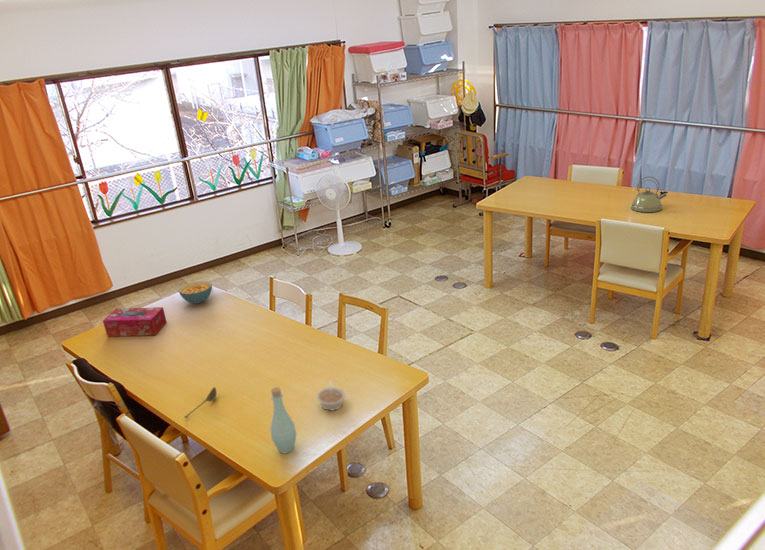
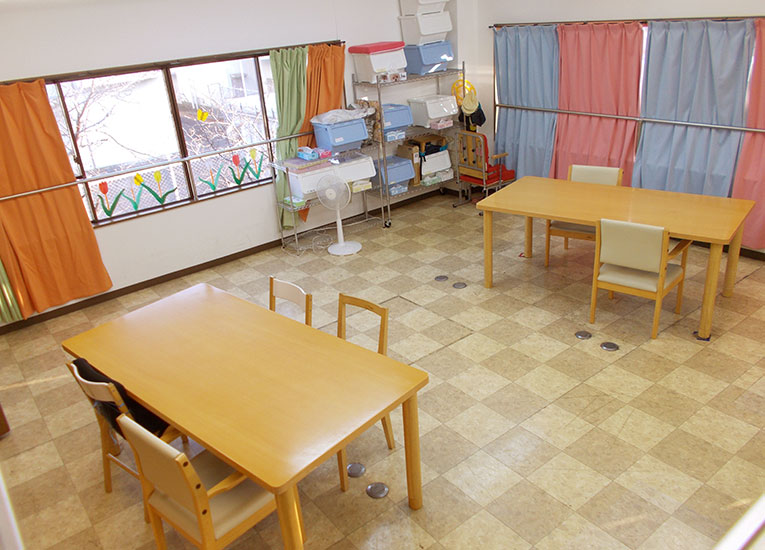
- kettle [630,175,669,213]
- cereal bowl [178,280,213,305]
- bottle [269,386,297,454]
- tissue box [102,306,168,337]
- legume [315,381,346,411]
- soupspoon [183,386,217,420]
